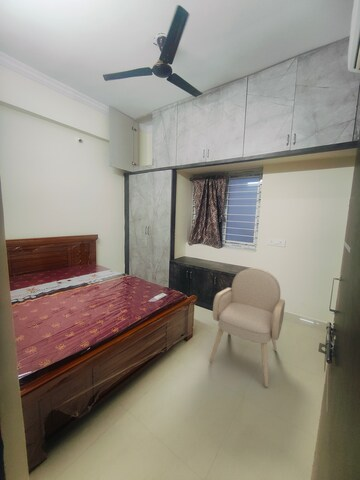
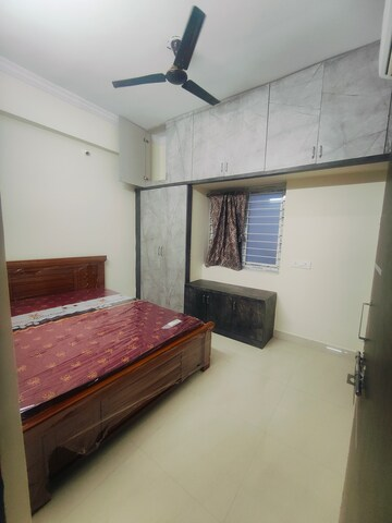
- armchair [209,267,286,388]
